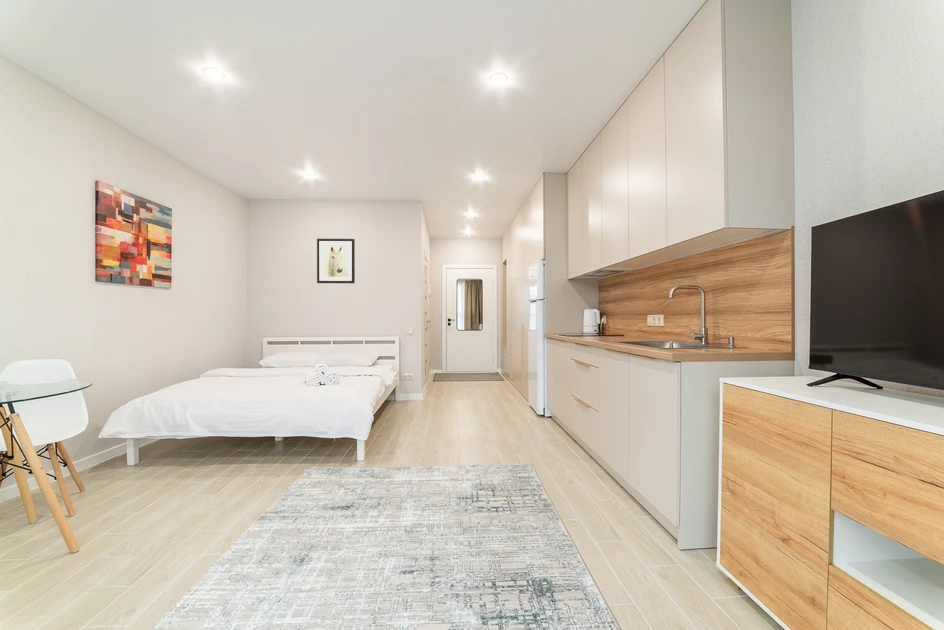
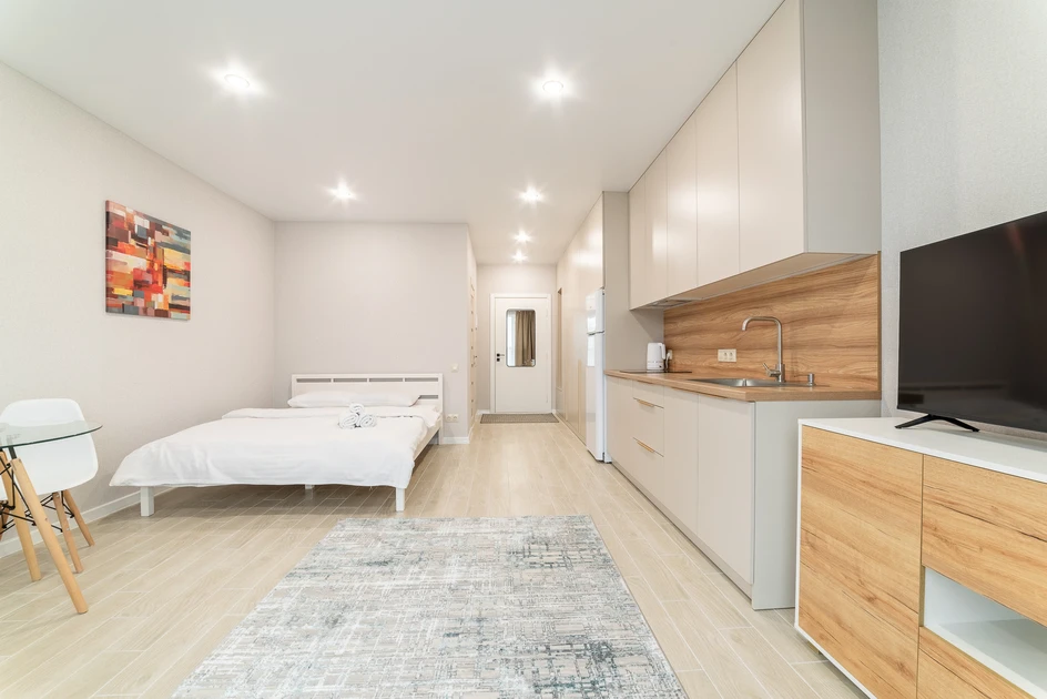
- wall art [316,238,356,284]
